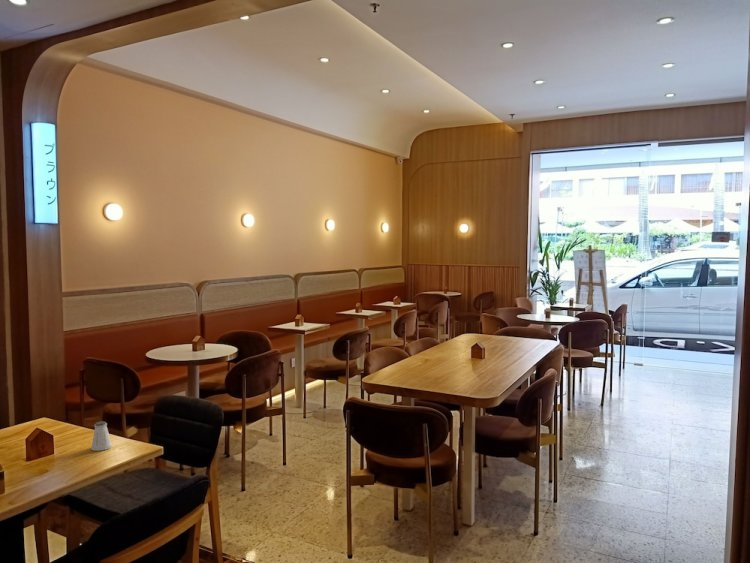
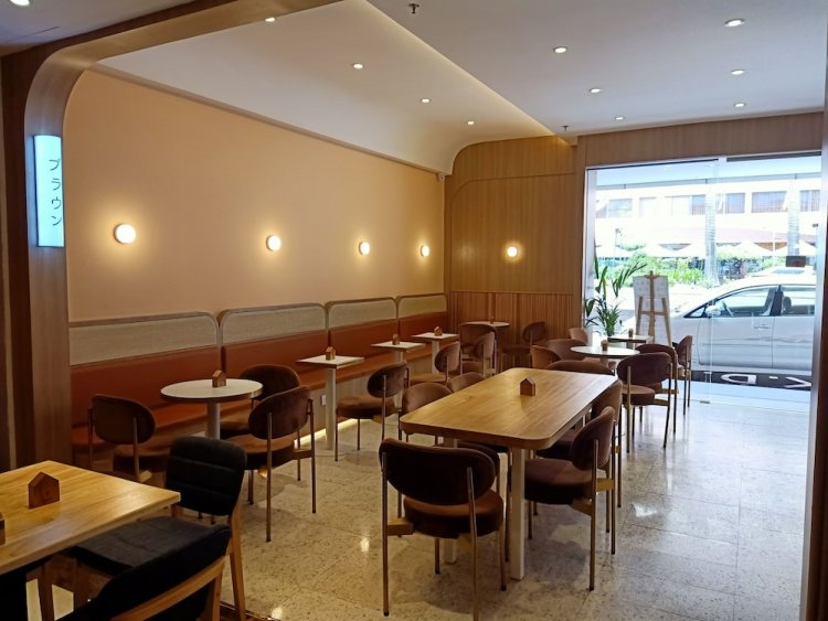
- saltshaker [90,420,113,452]
